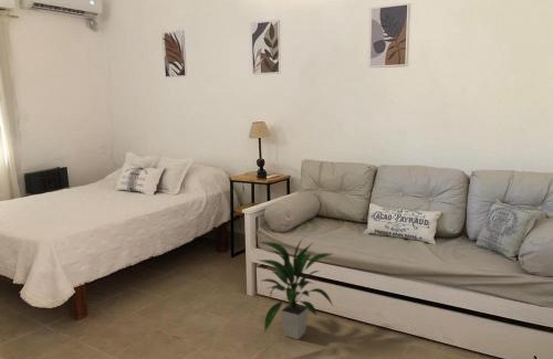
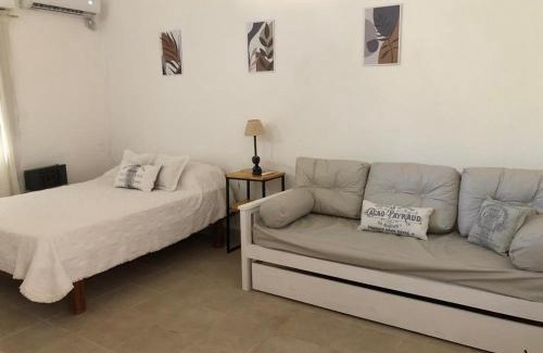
- indoor plant [257,236,335,340]
